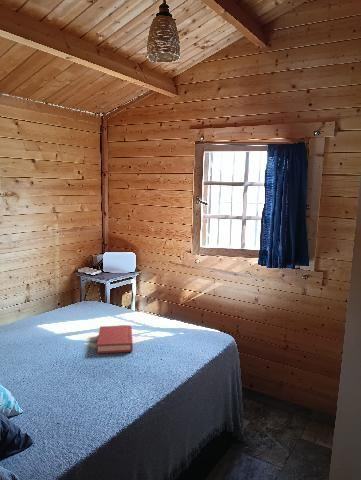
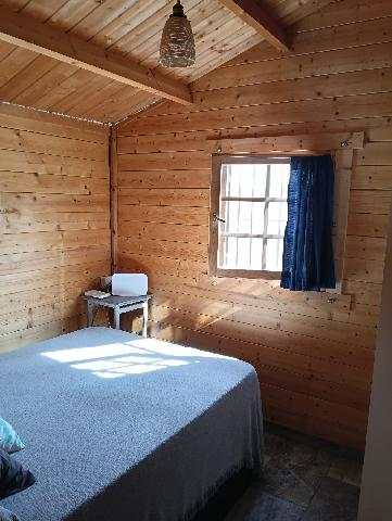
- hardback book [96,324,134,355]
